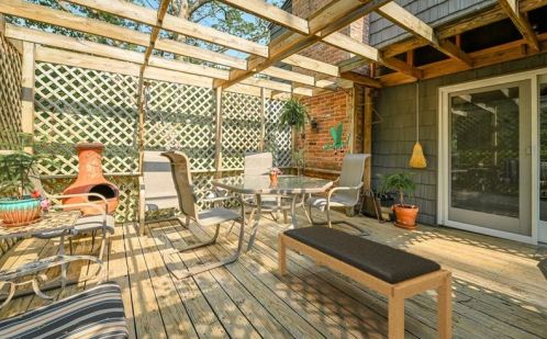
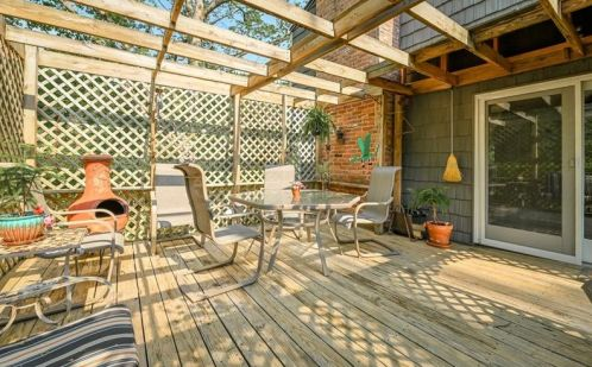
- bench [277,224,453,339]
